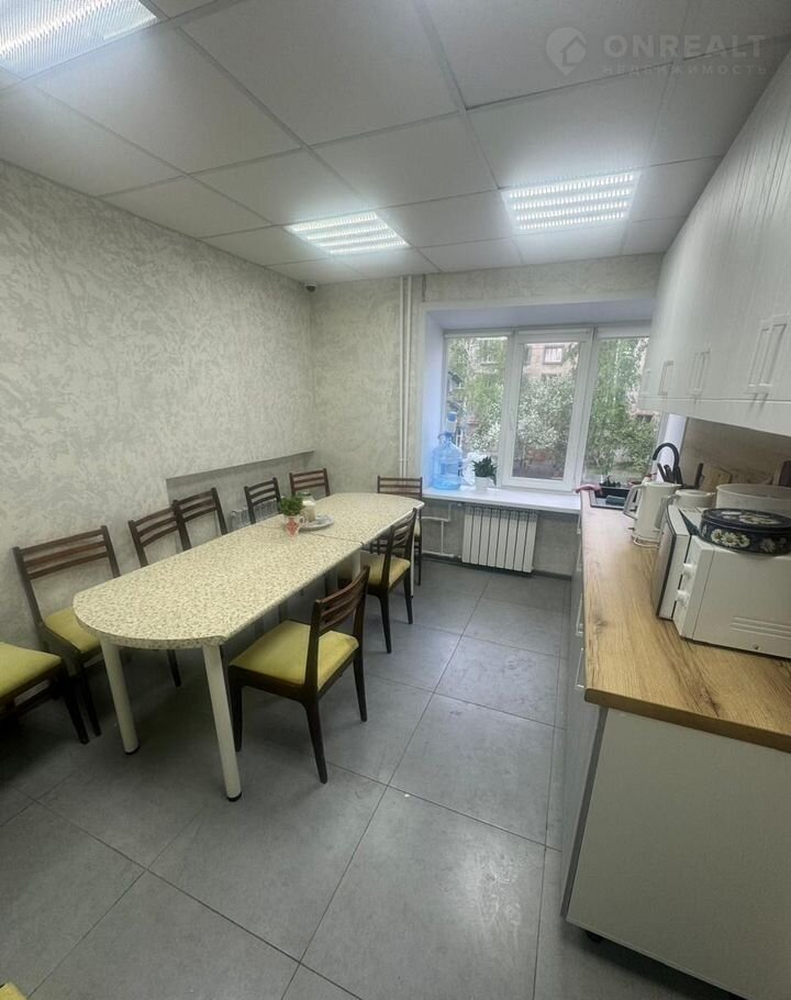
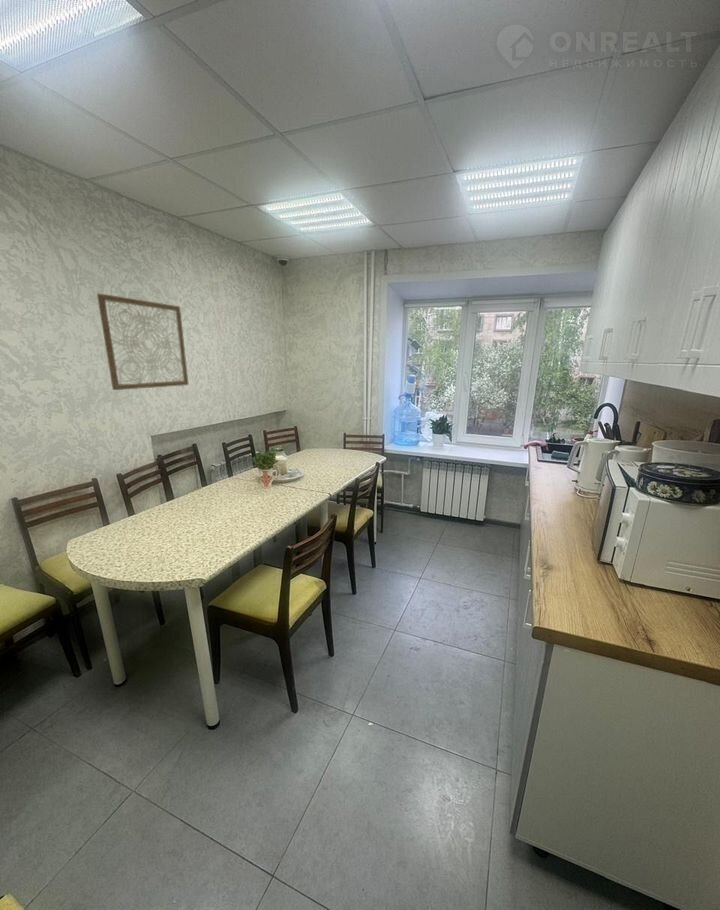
+ wall art [96,292,190,391]
